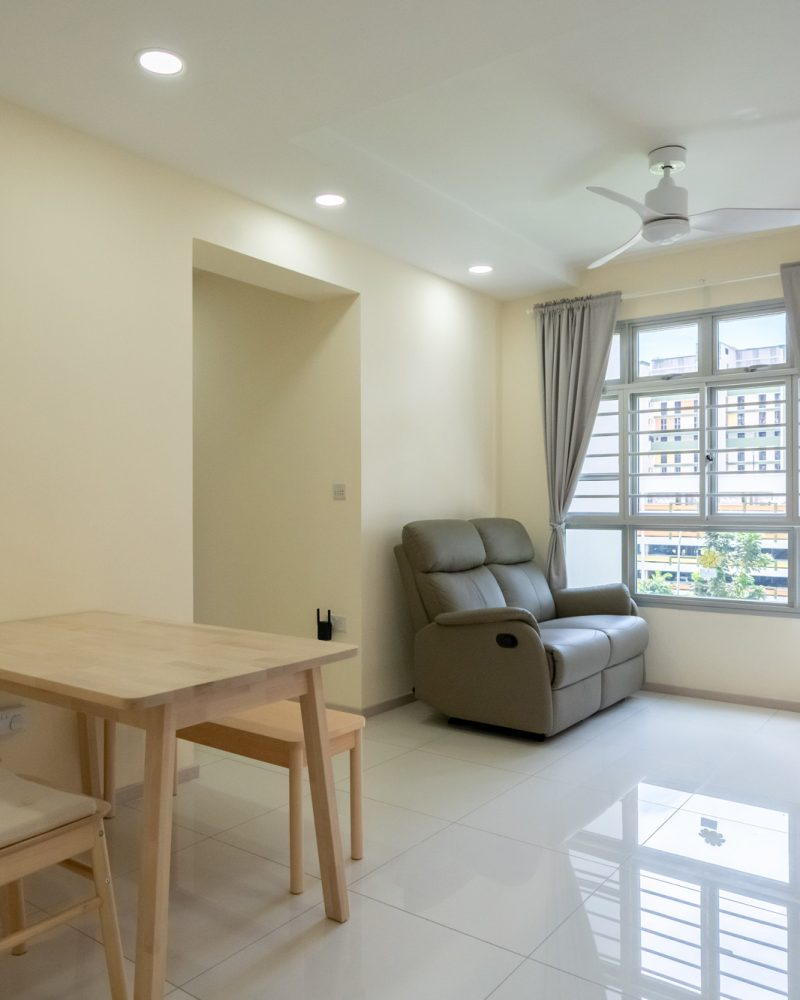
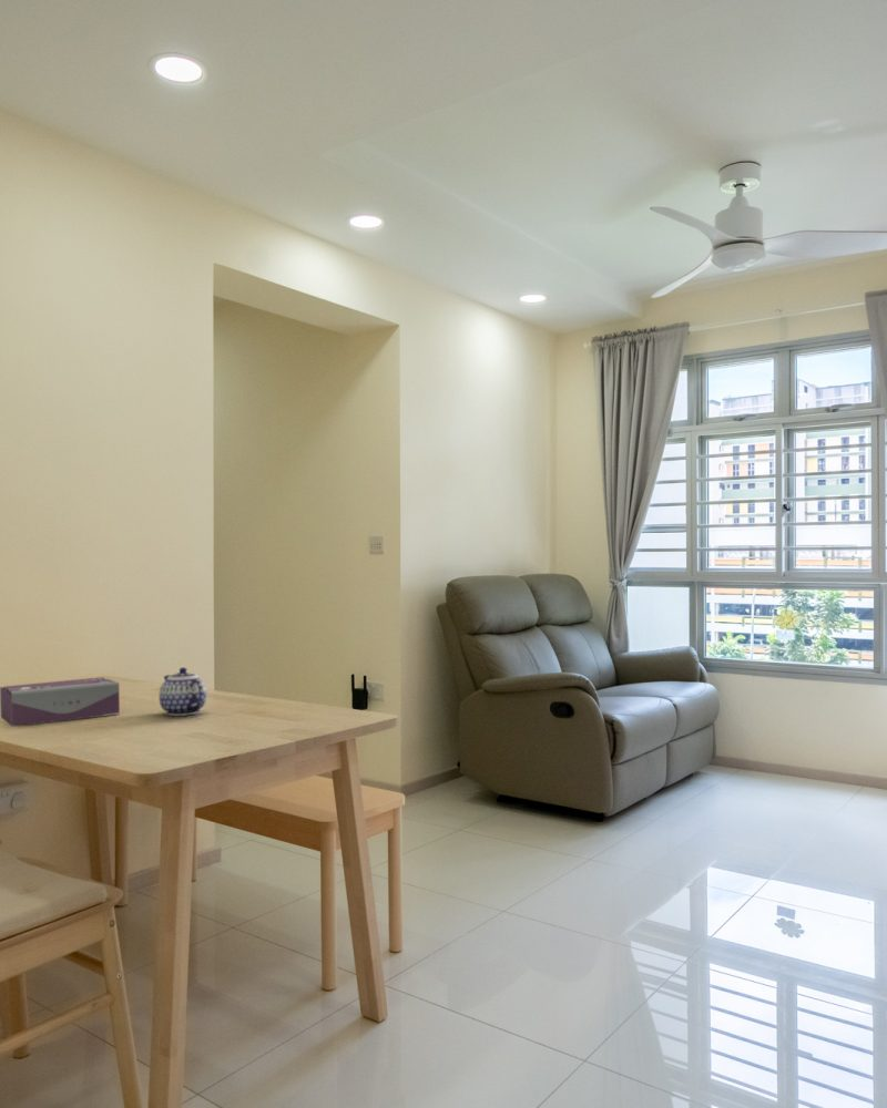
+ tissue box [0,676,121,728]
+ teapot [159,666,207,717]
